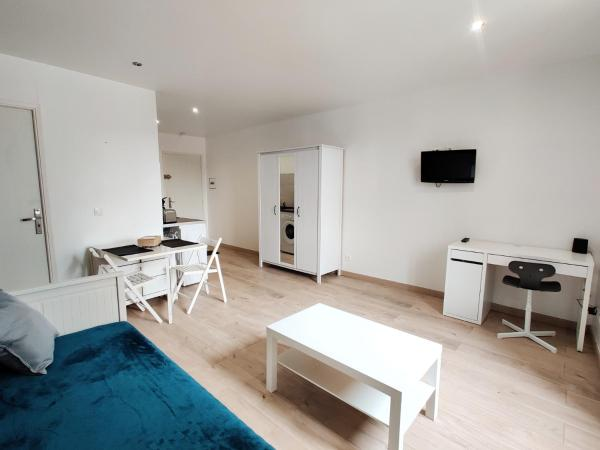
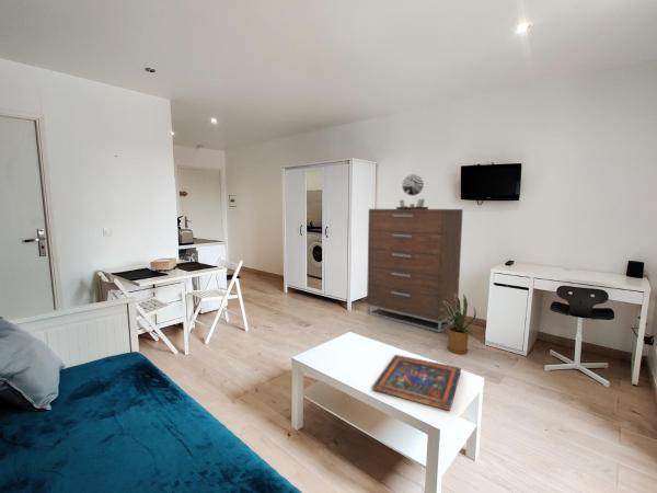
+ dresser [366,208,464,333]
+ decorative sphere [395,173,429,209]
+ painted panel [371,354,462,412]
+ house plant [439,294,477,355]
